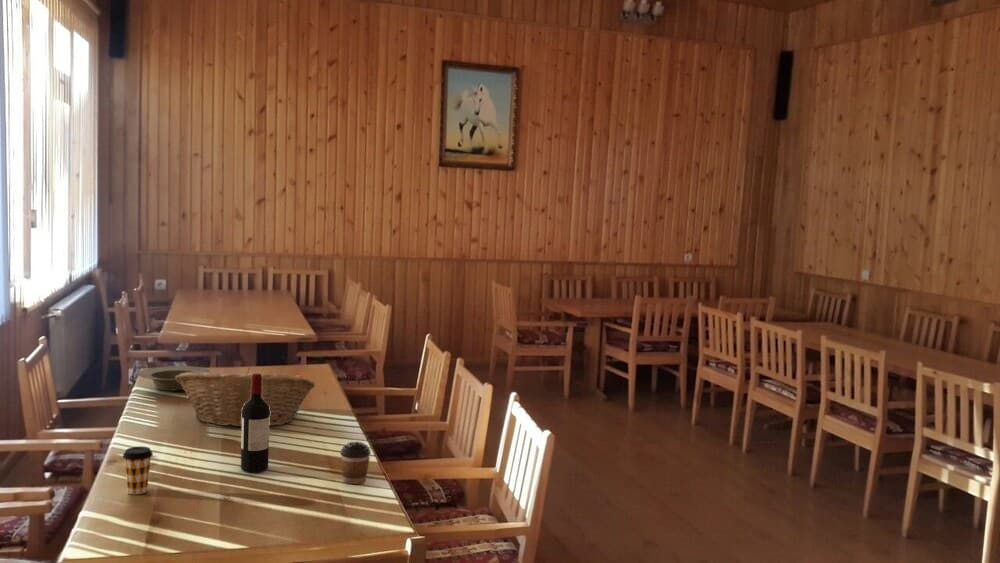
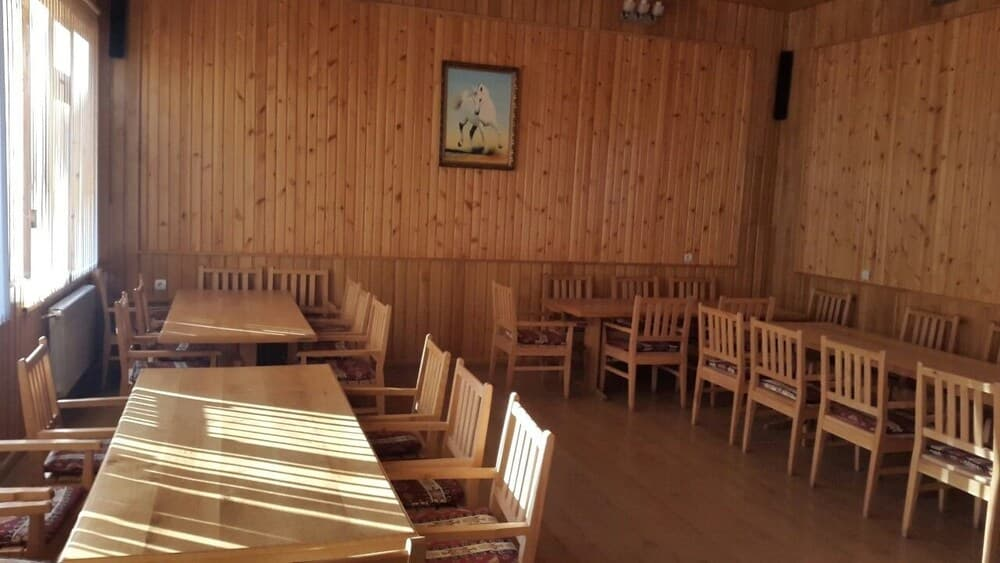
- coffee cup [339,441,372,485]
- fruit basket [175,366,316,428]
- coffee cup [122,445,154,495]
- bowl [137,365,211,391]
- wine bottle [240,372,270,474]
